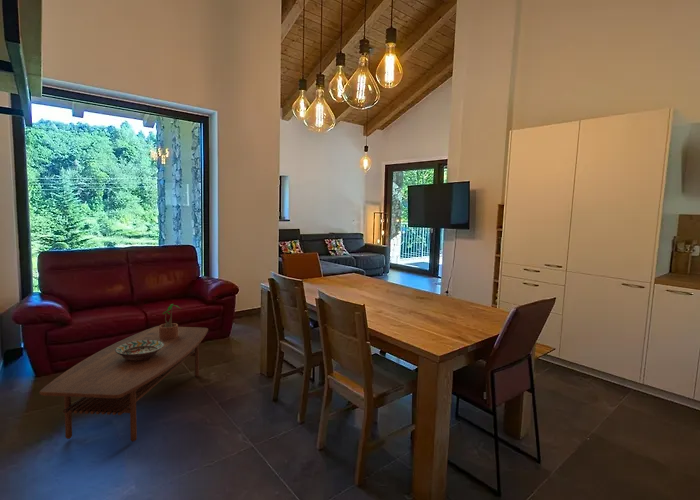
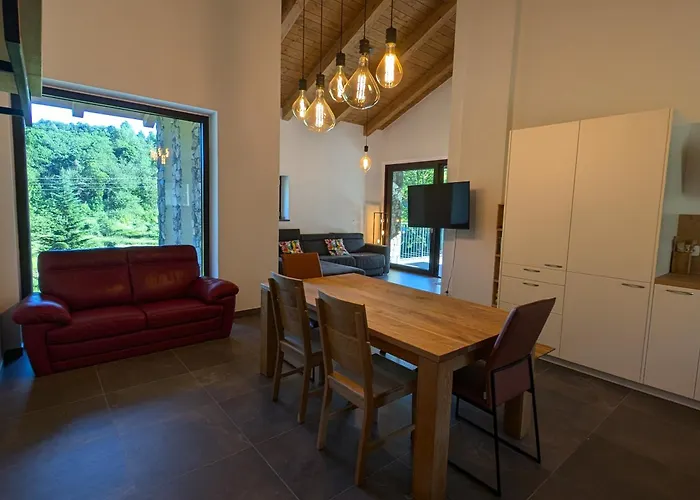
- potted plant [159,303,183,340]
- decorative bowl [115,340,164,361]
- coffee table [38,325,209,442]
